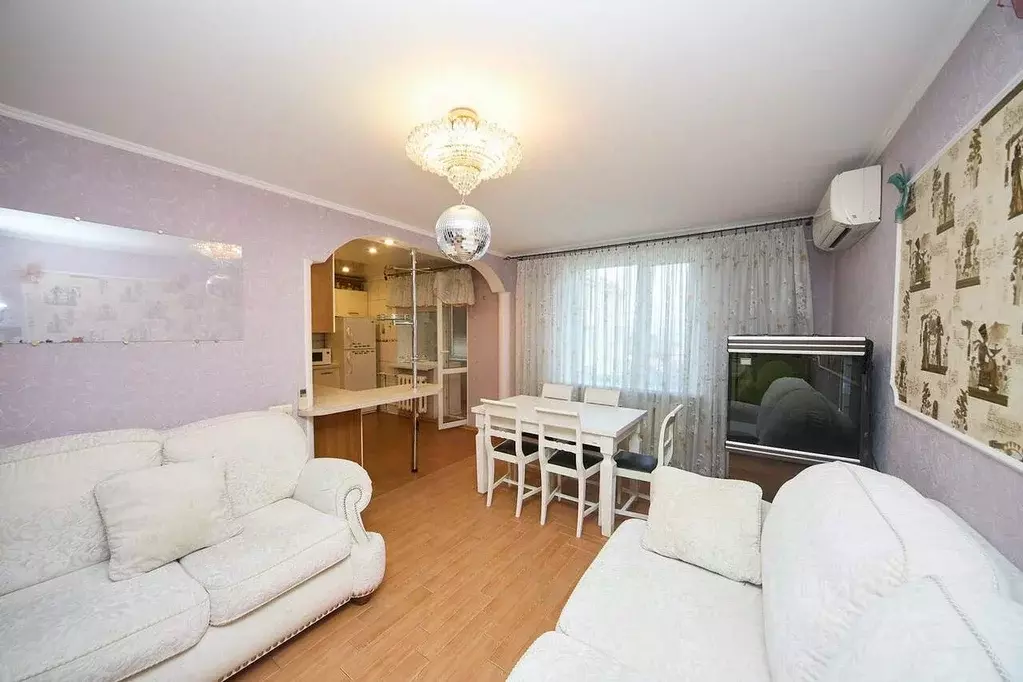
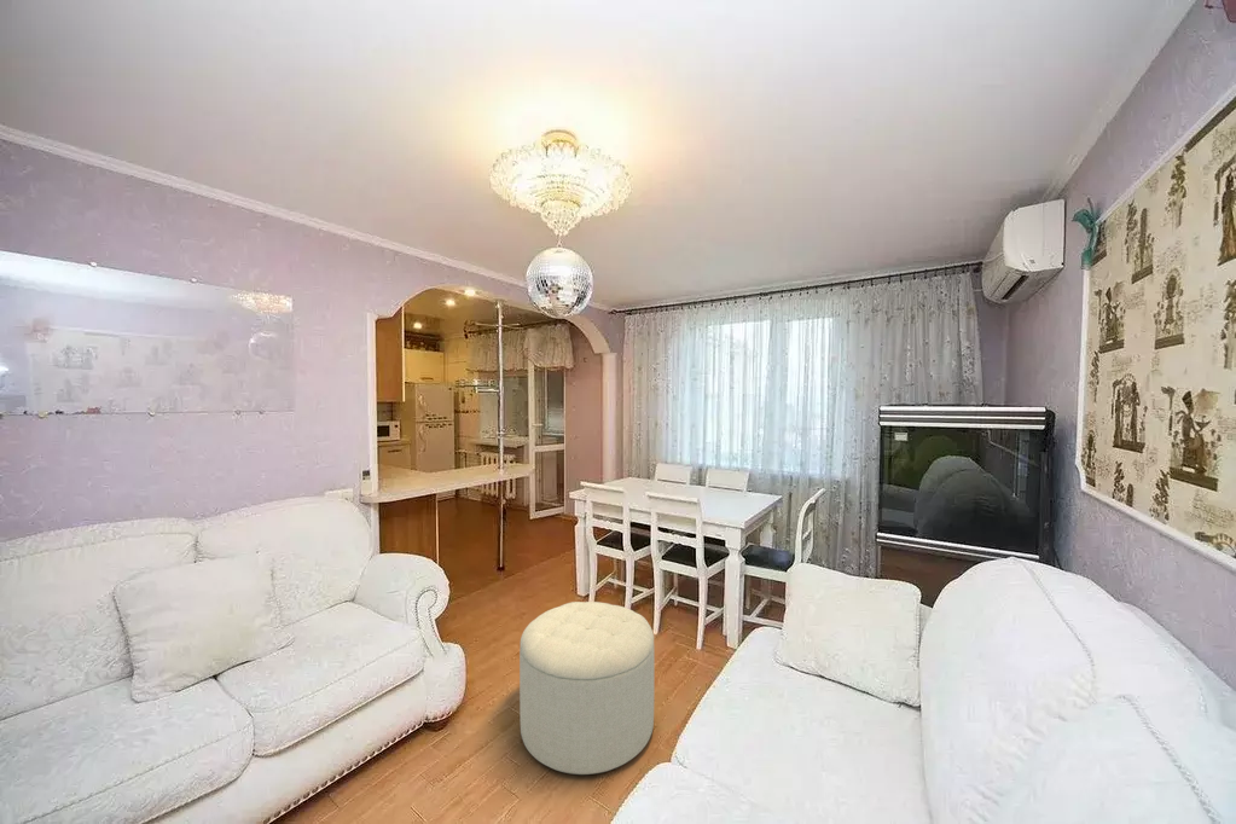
+ ottoman [518,600,655,776]
